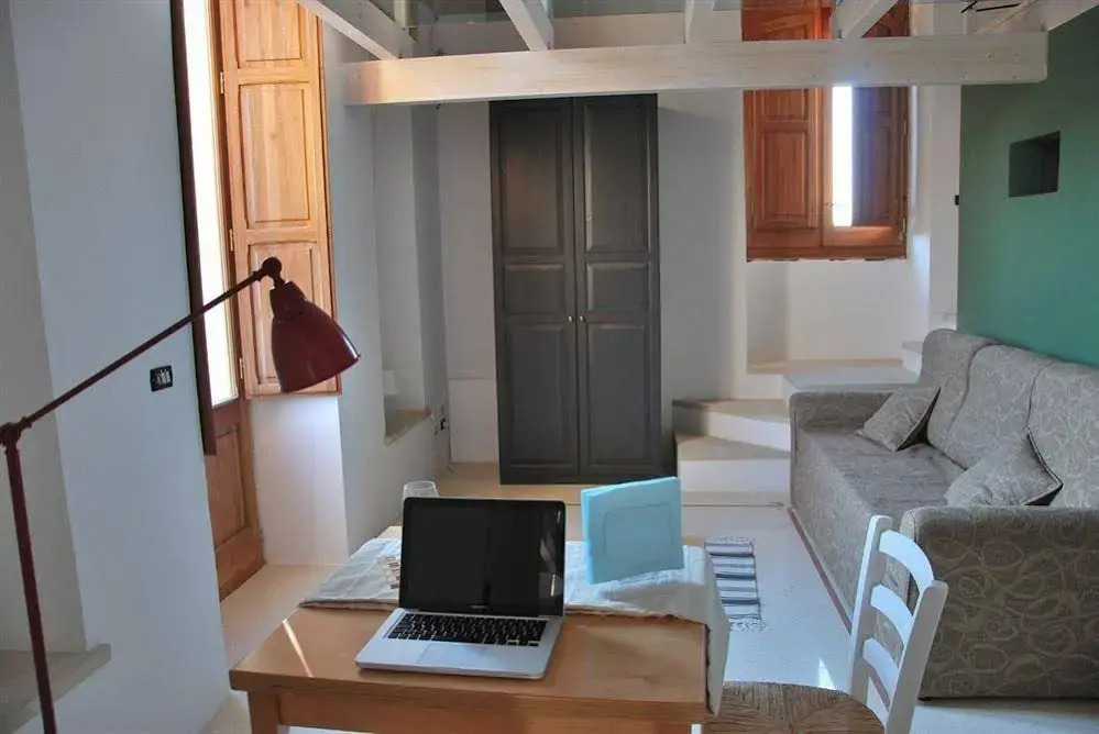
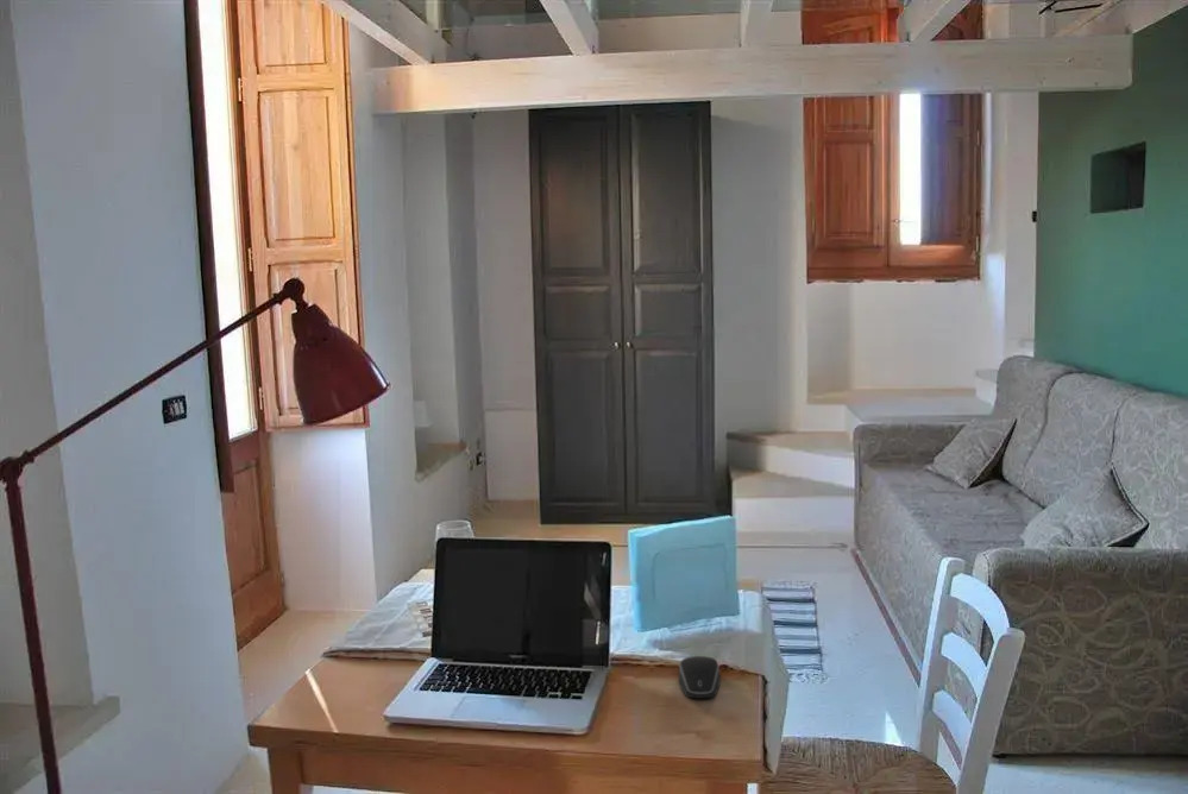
+ computer mouse [678,655,722,699]
